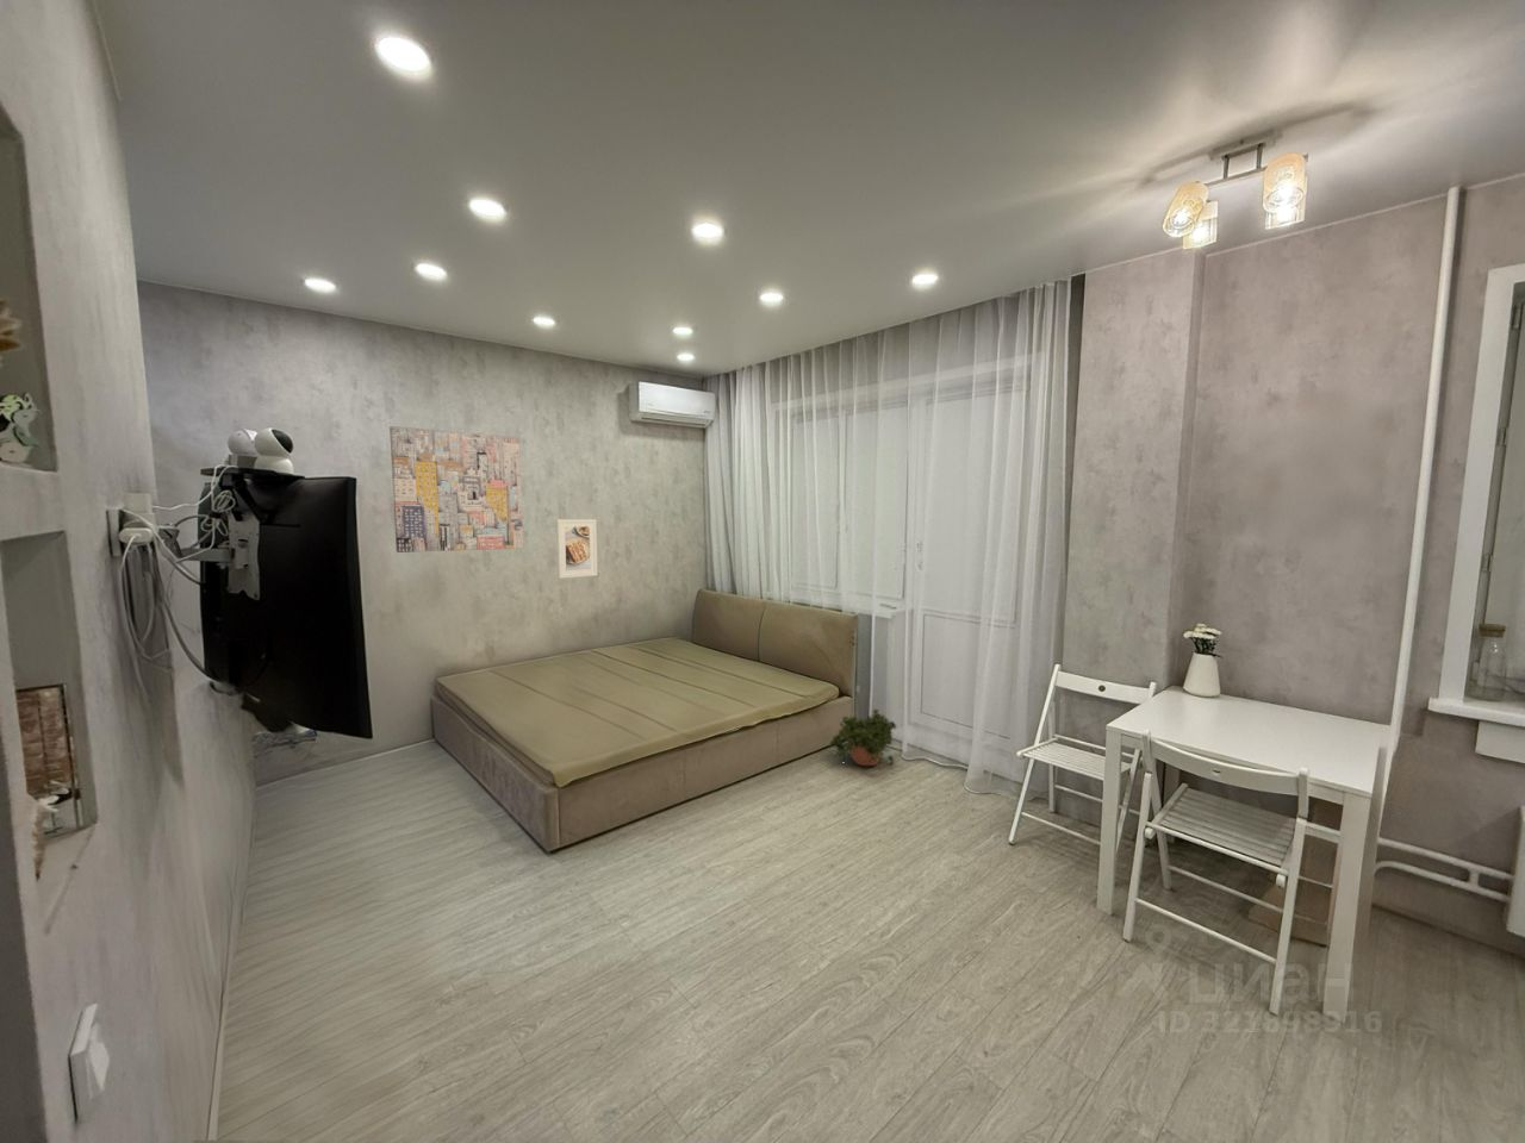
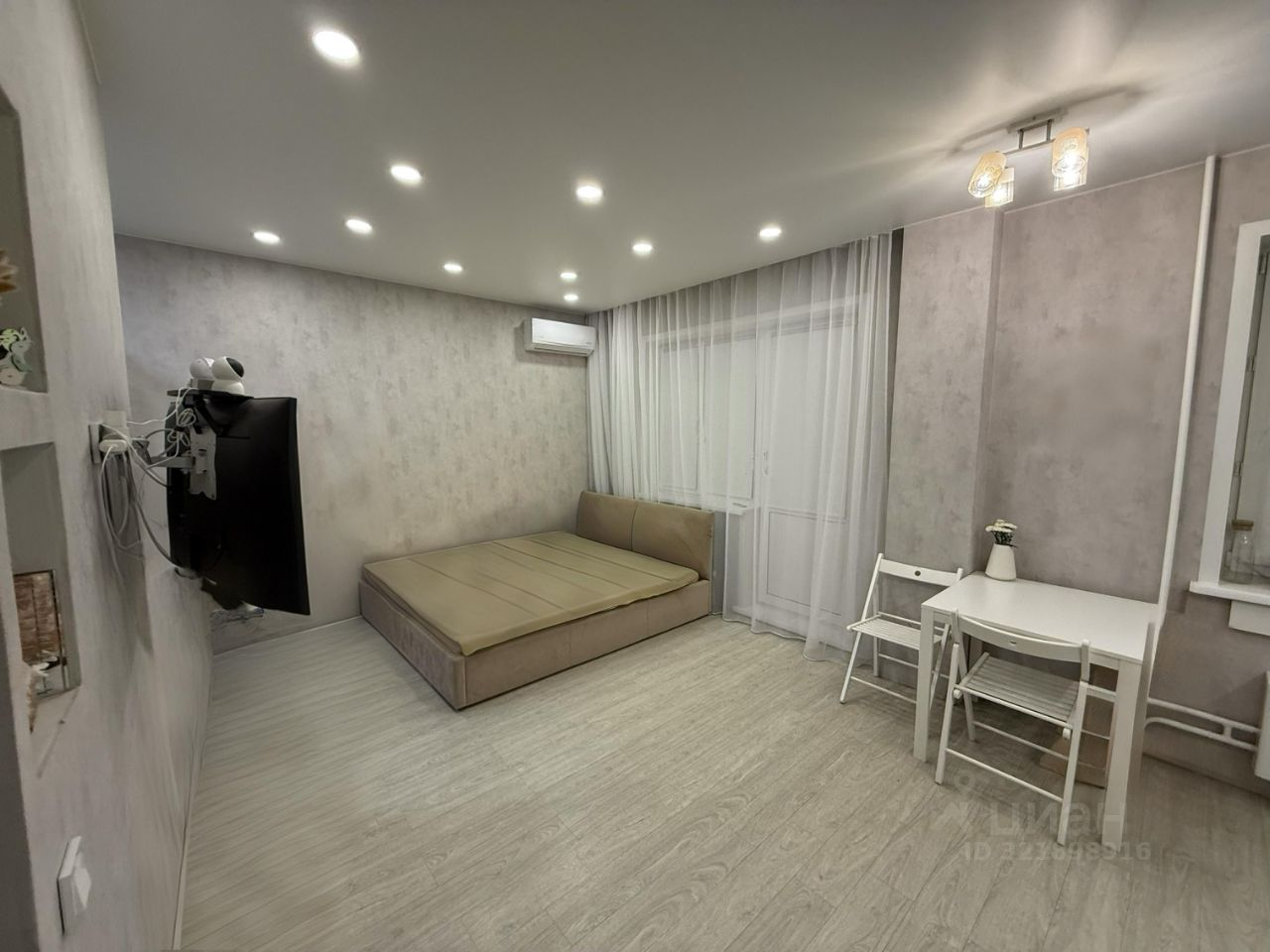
- wall art [388,425,525,553]
- potted plant [829,707,897,767]
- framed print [555,517,598,580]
